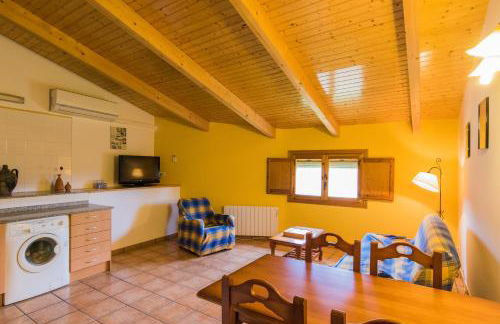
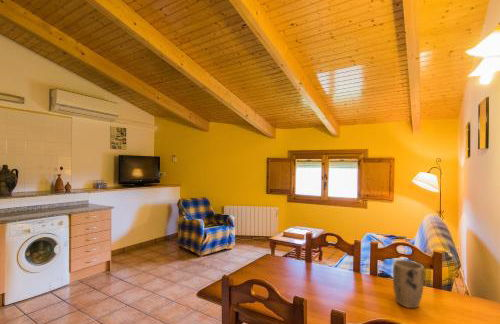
+ plant pot [392,259,425,309]
